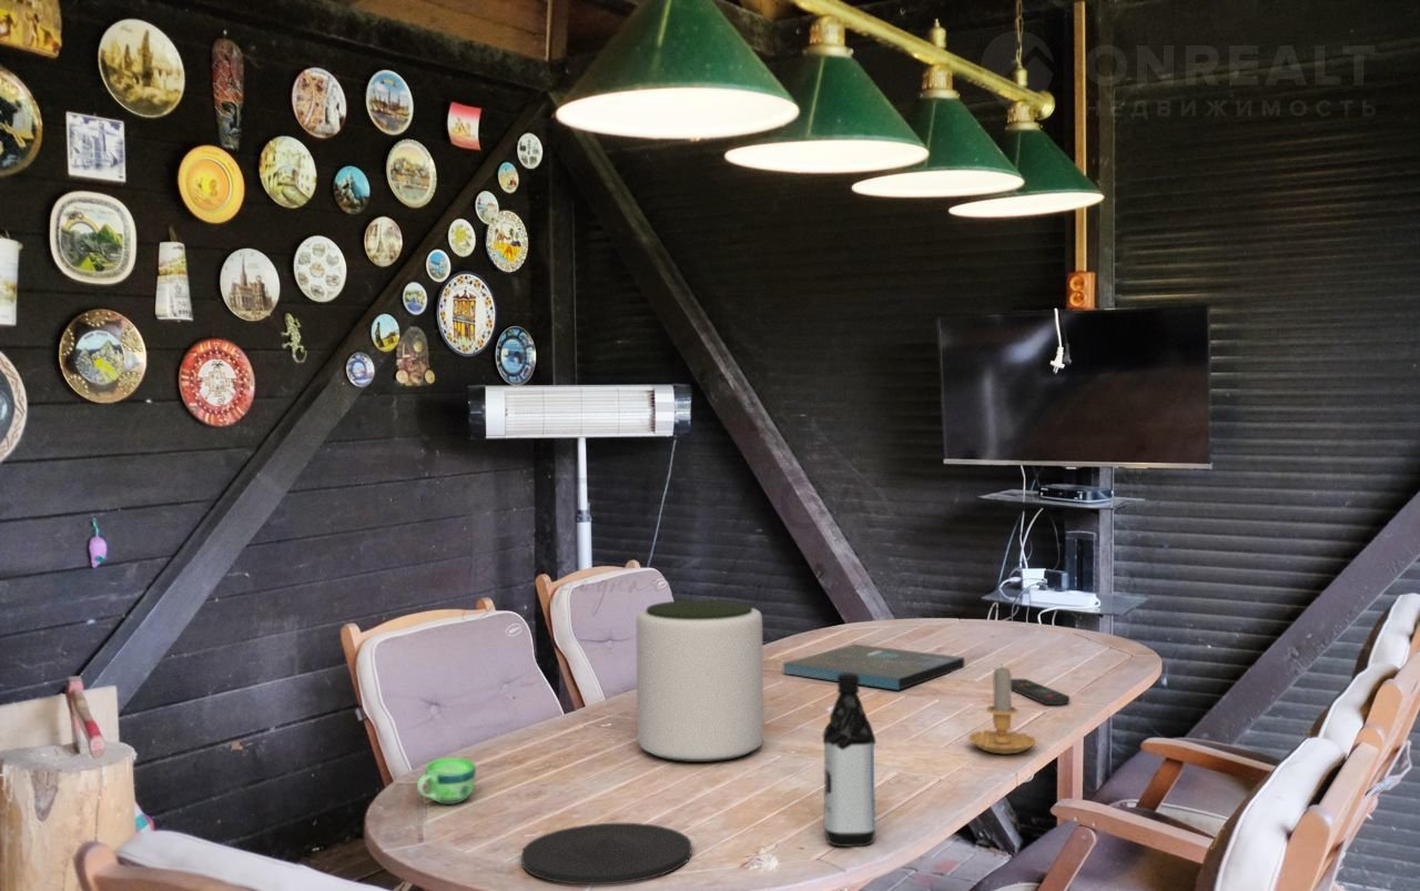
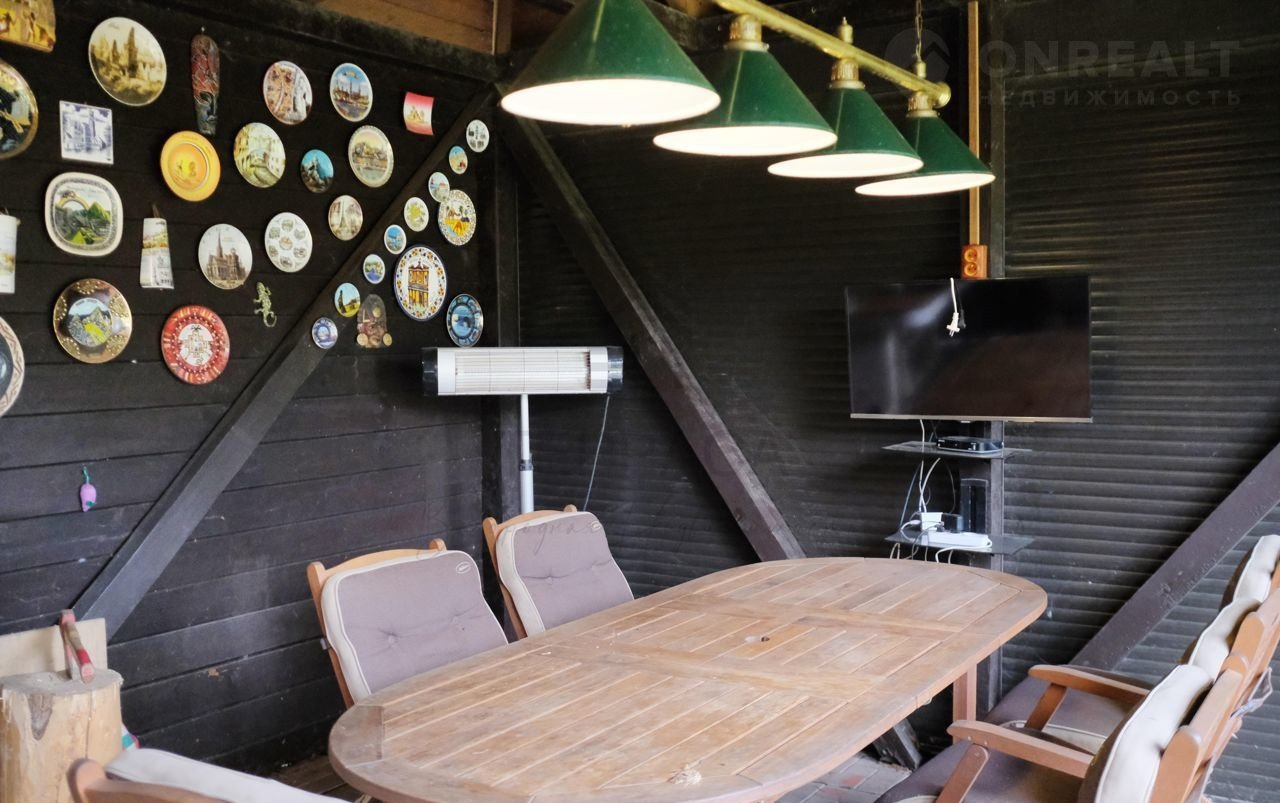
- candle [967,665,1037,755]
- plate [520,822,692,885]
- board game [782,644,965,691]
- remote control [1011,678,1071,706]
- cup [416,757,477,806]
- water bottle [822,674,878,848]
- plant pot [636,599,764,763]
